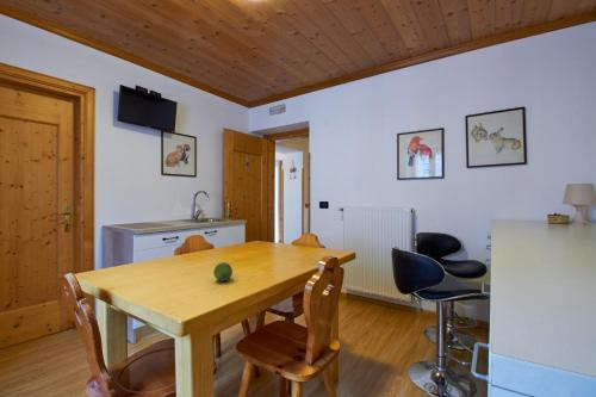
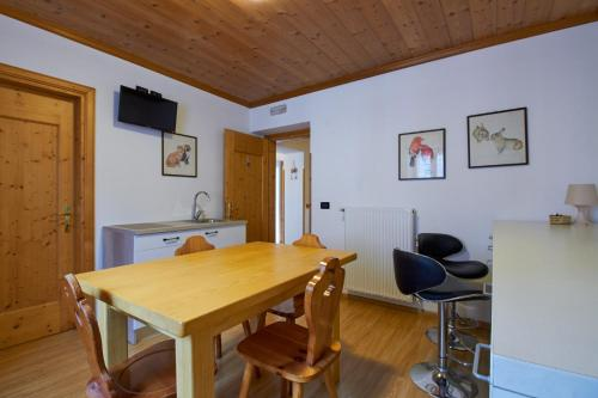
- fruit [212,261,234,283]
